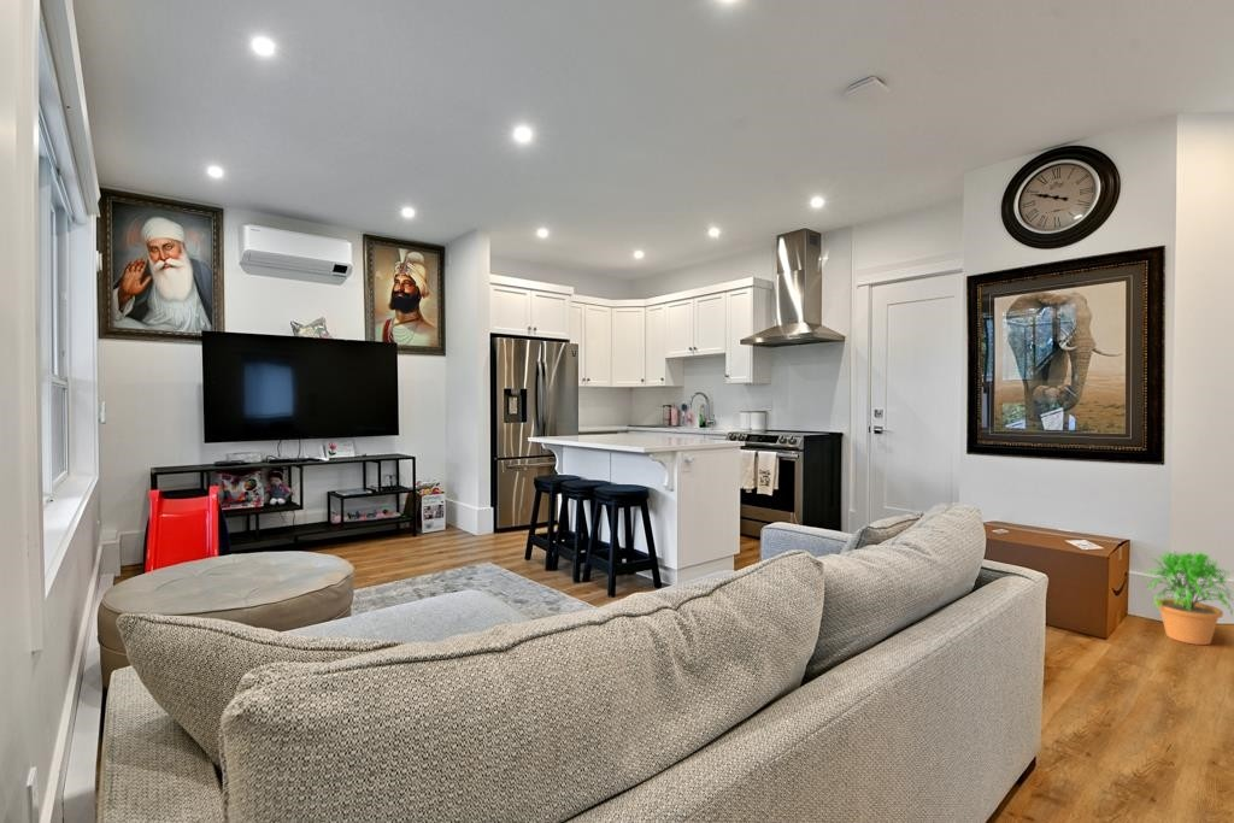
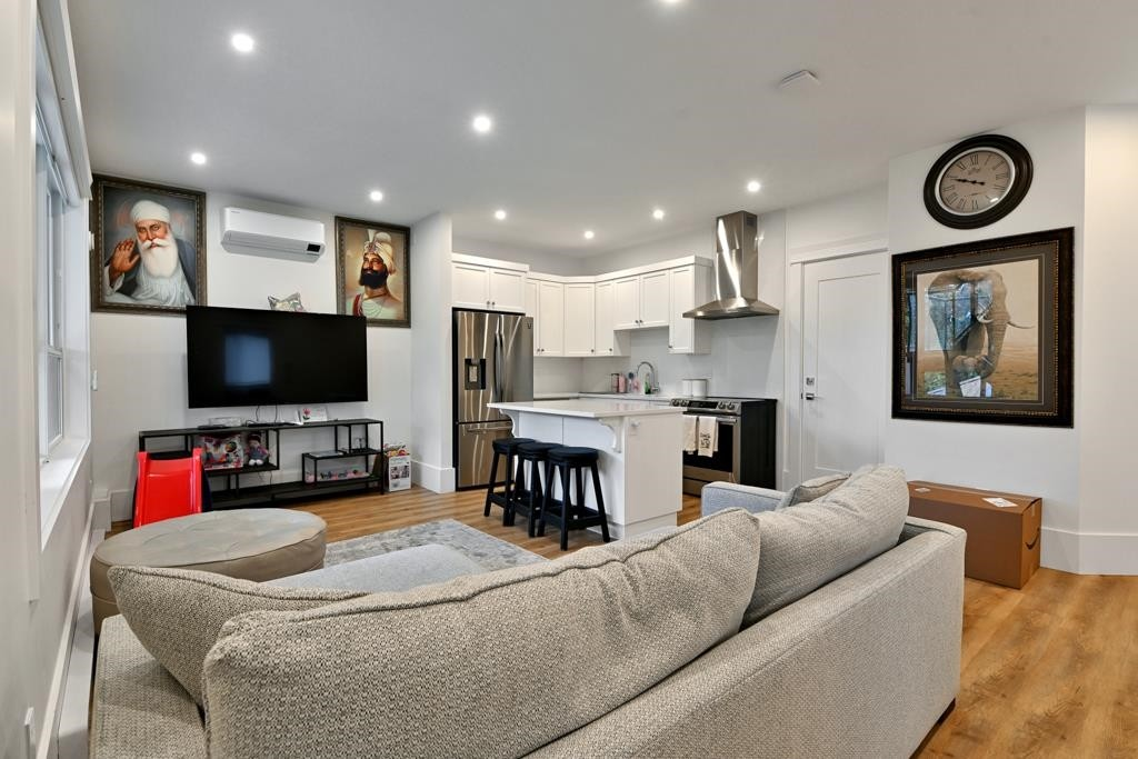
- potted plant [1140,549,1234,646]
